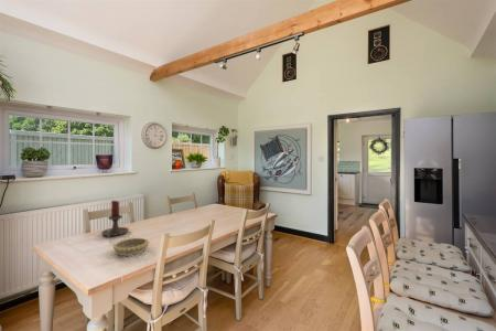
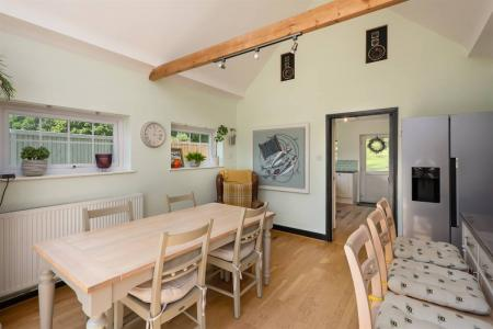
- decorative bowl [112,237,150,257]
- candle holder [100,200,130,238]
